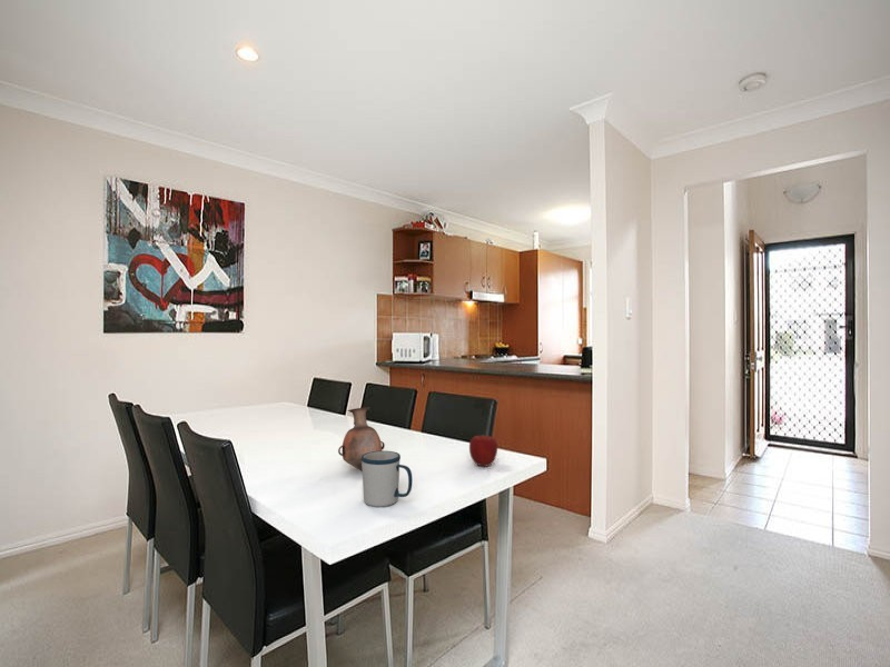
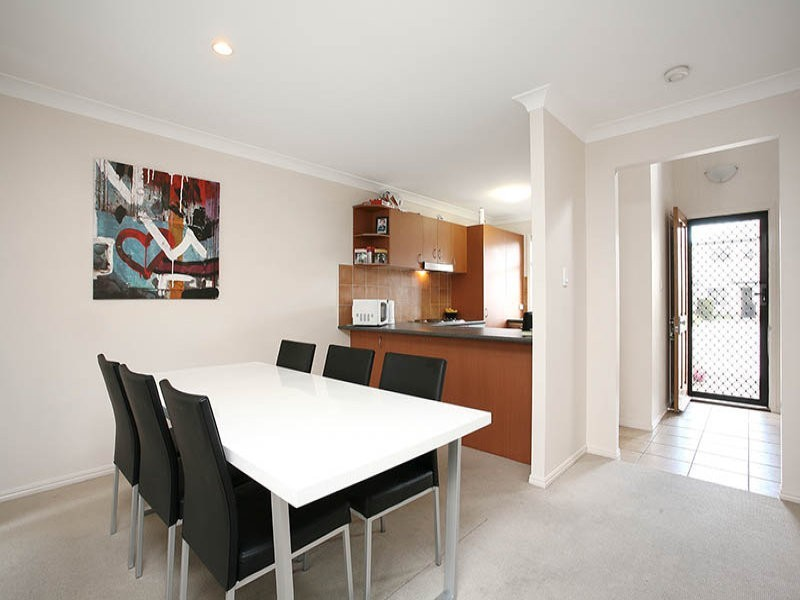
- apple [468,434,498,467]
- mug [362,450,414,508]
- vase [337,406,386,471]
